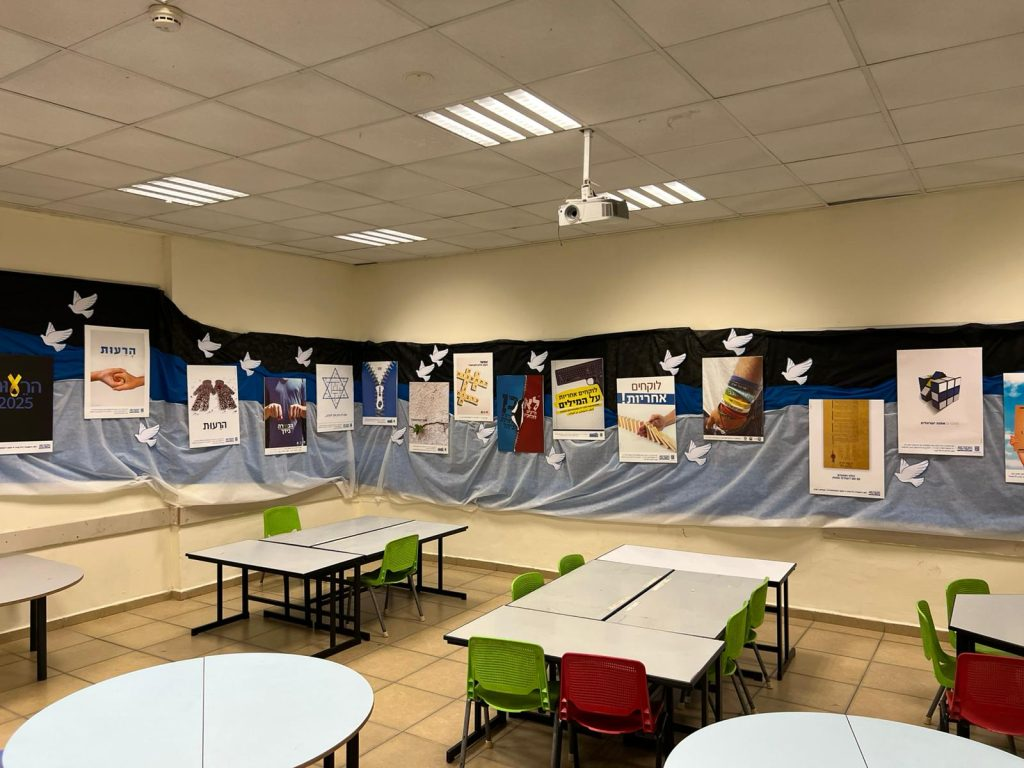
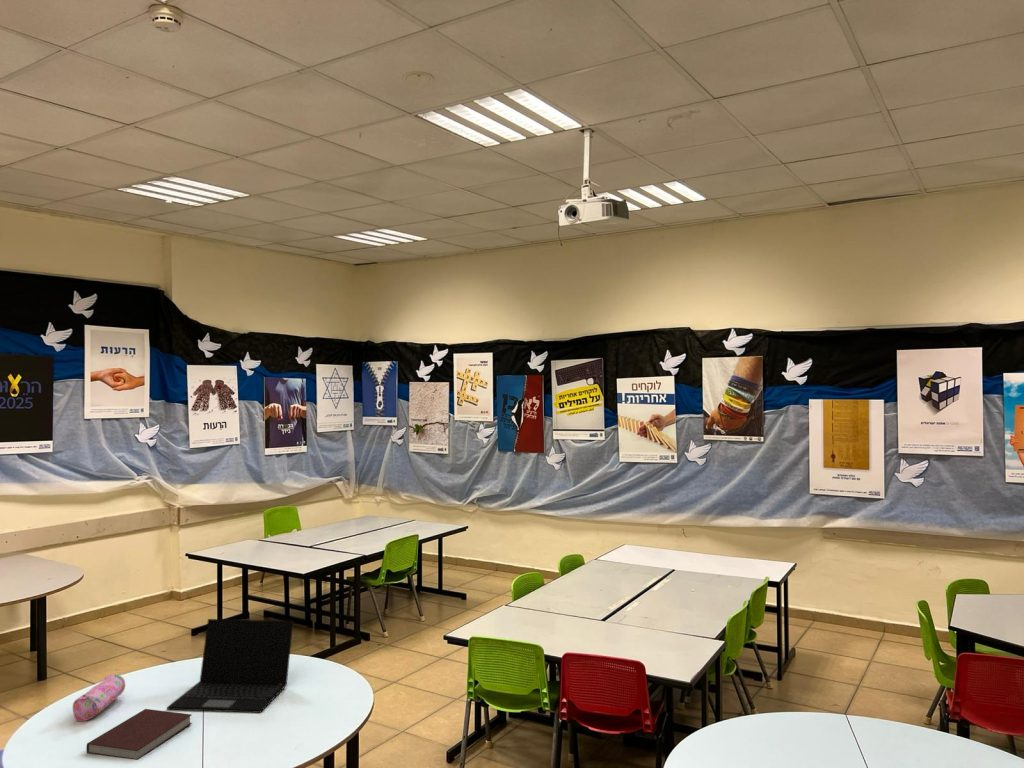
+ notebook [85,708,193,761]
+ laptop [166,618,294,714]
+ pencil case [72,673,126,722]
